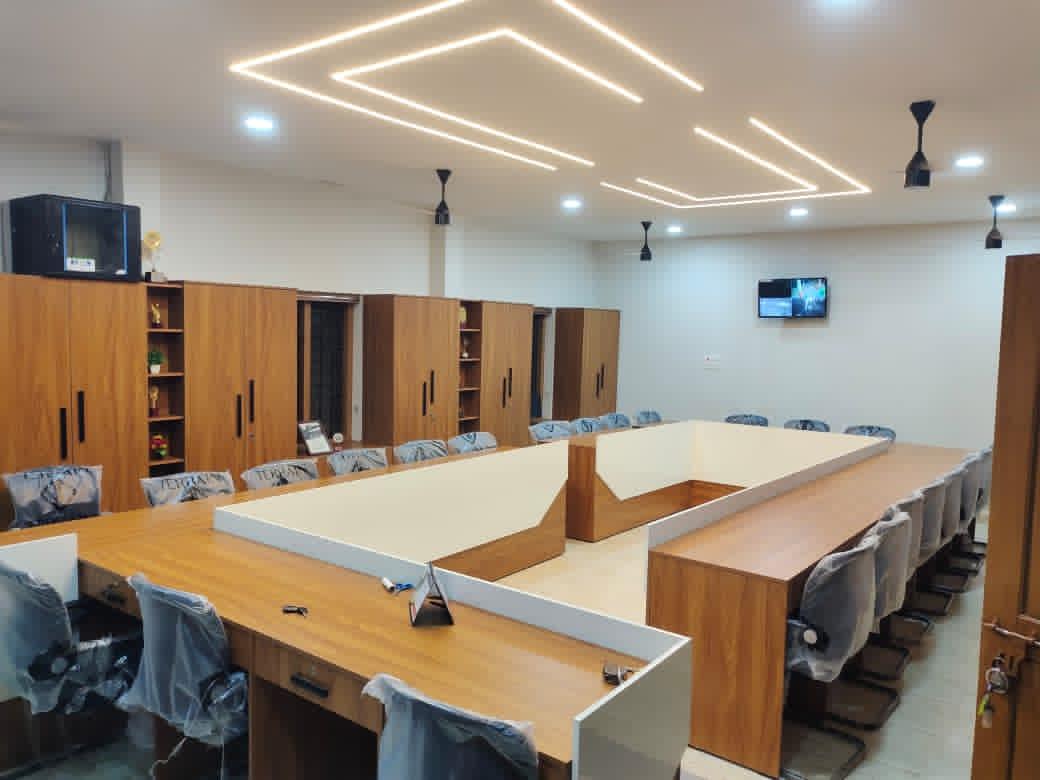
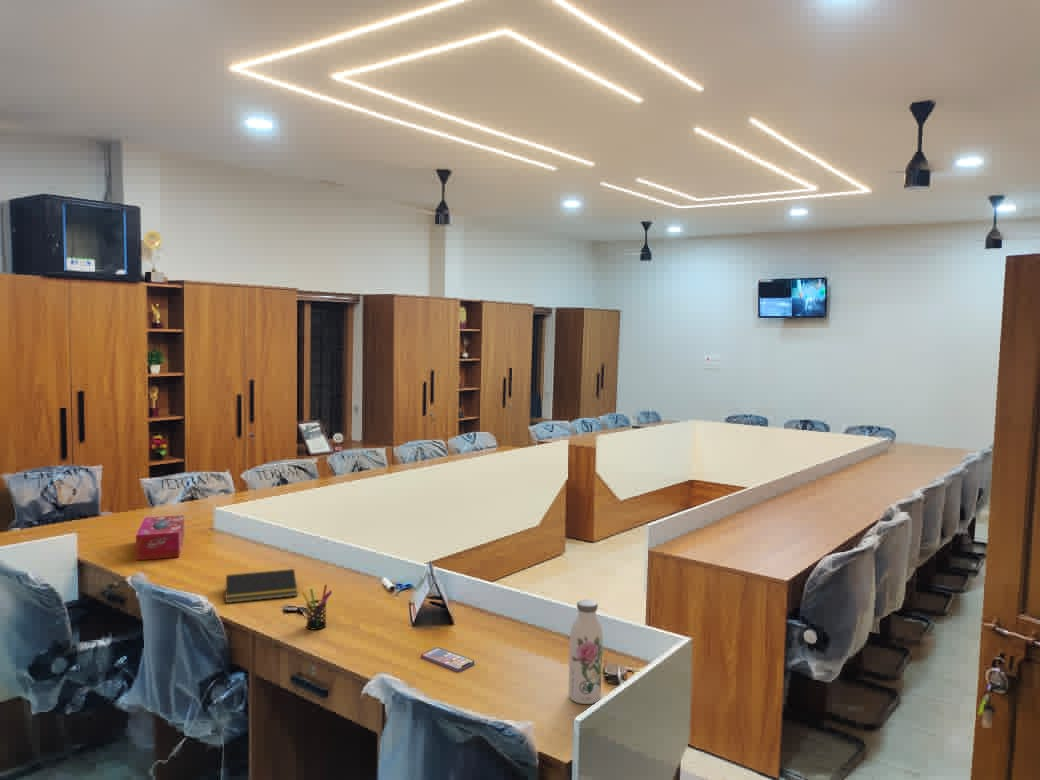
+ pen holder [301,583,333,631]
+ water bottle [568,599,604,705]
+ smartphone [420,647,475,673]
+ tissue box [135,514,185,561]
+ notepad [223,568,298,604]
